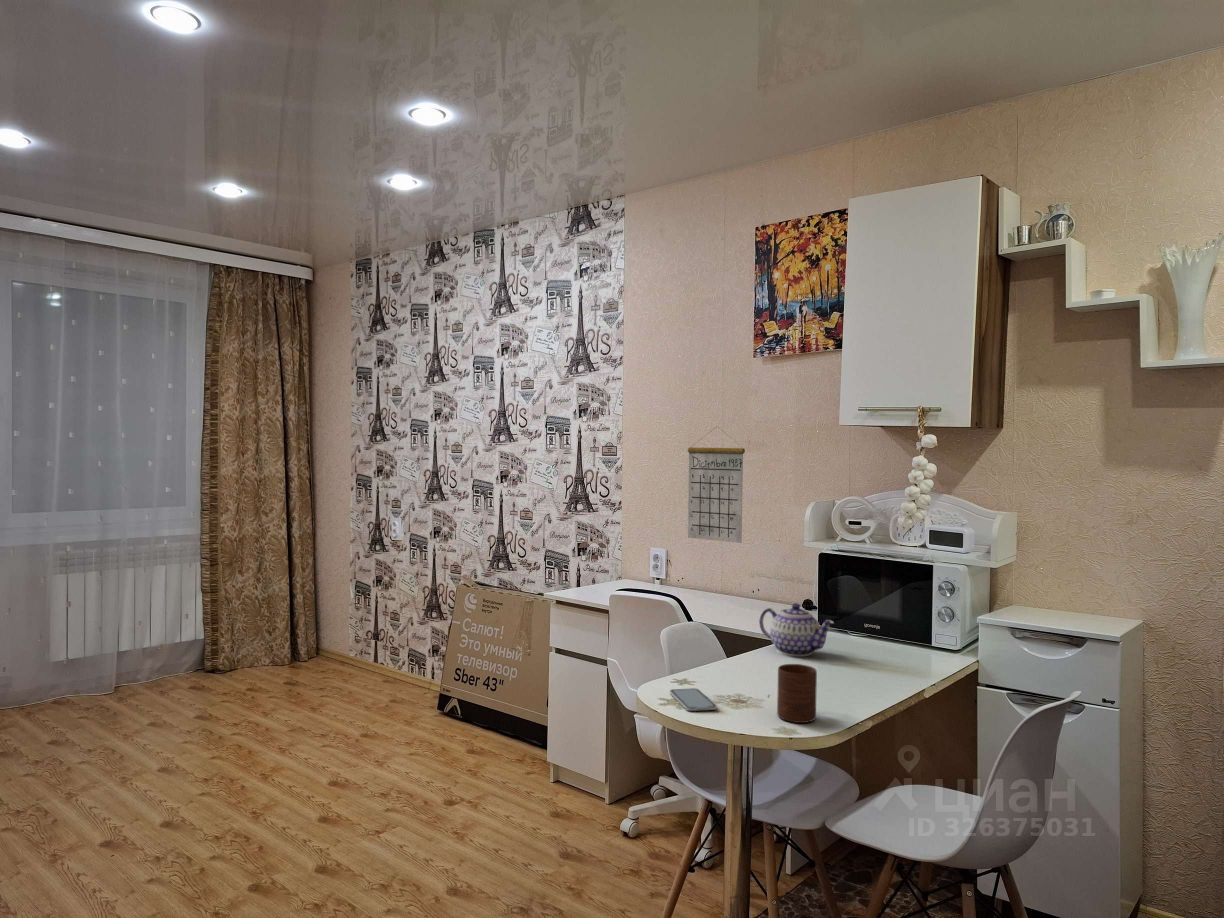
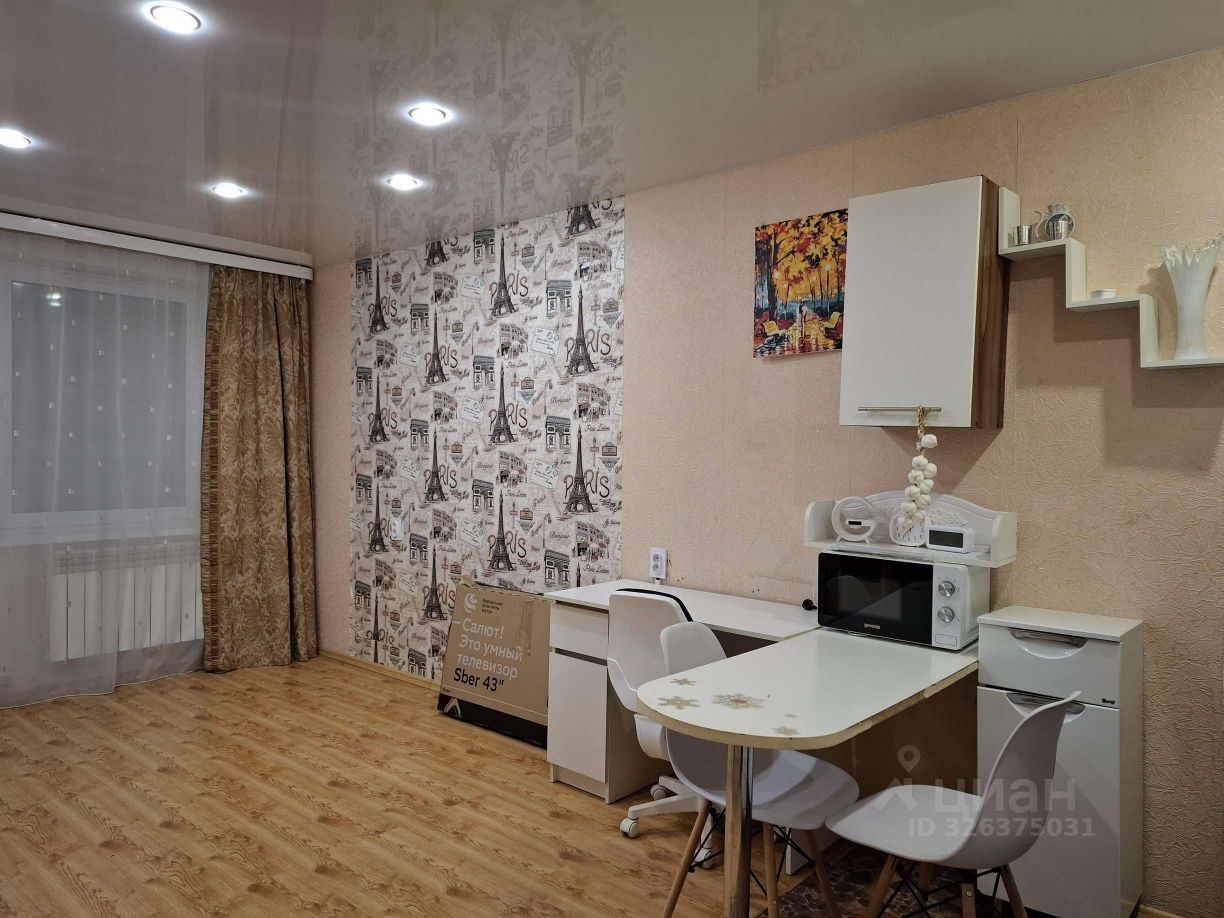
- cup [776,663,818,724]
- teapot [758,602,835,657]
- calendar [687,425,746,544]
- smartphone [669,687,718,712]
